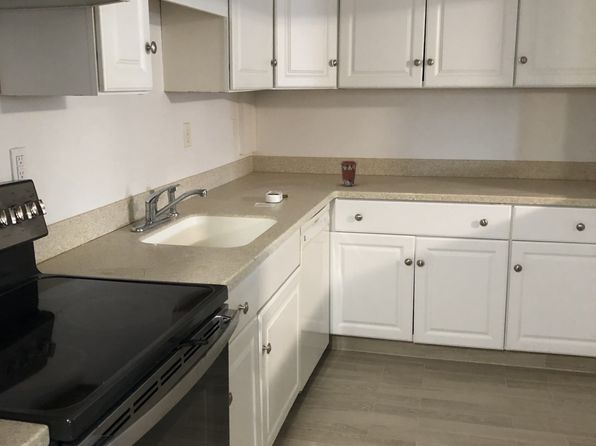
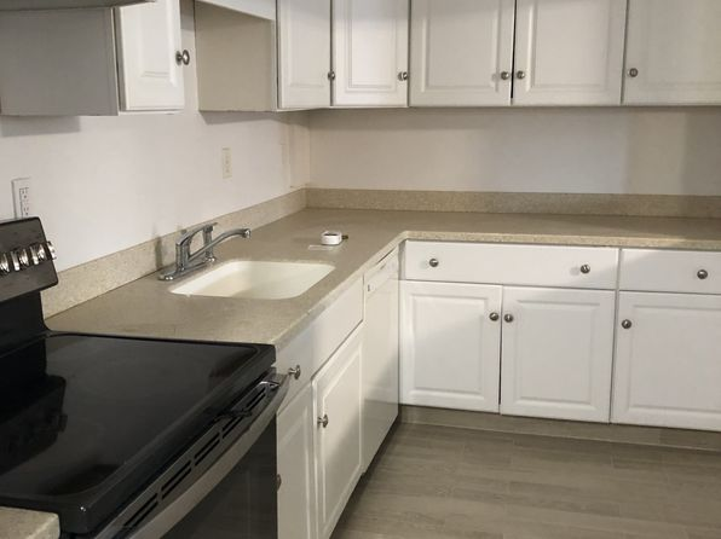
- coffee cup [340,160,358,187]
